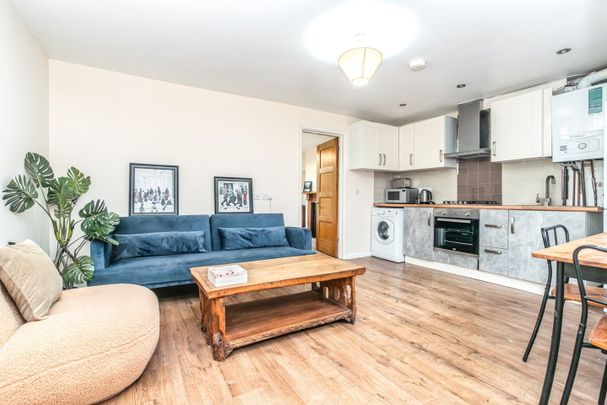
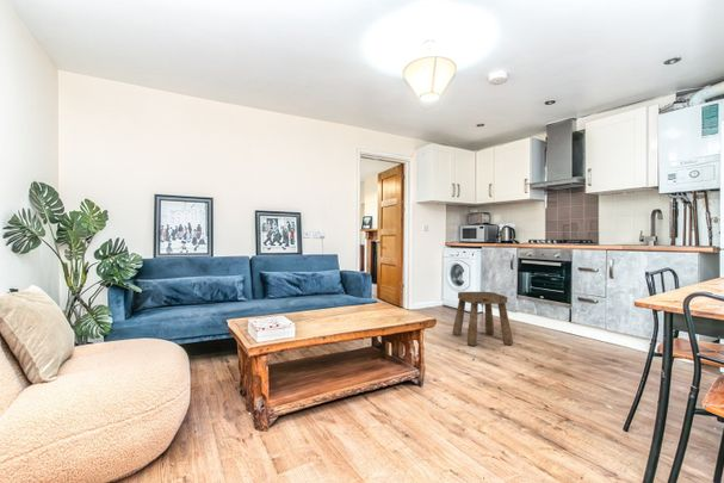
+ stool [451,291,514,347]
